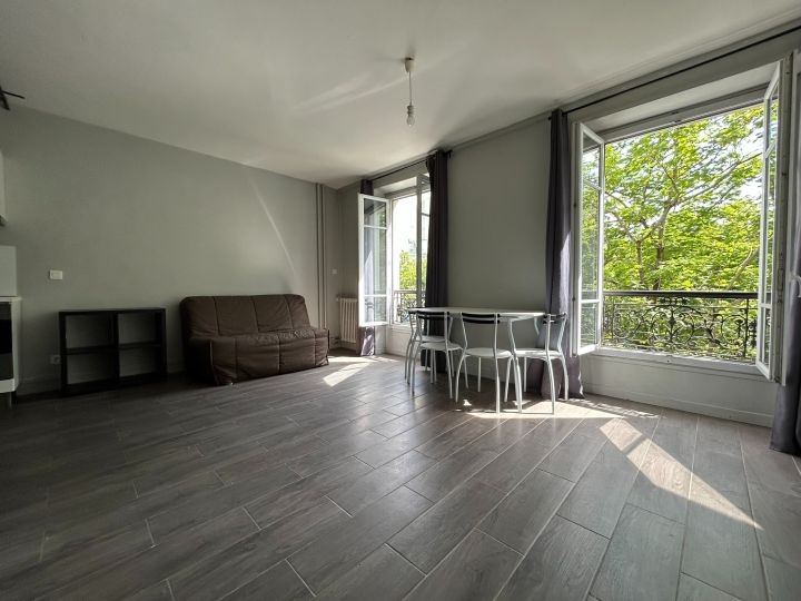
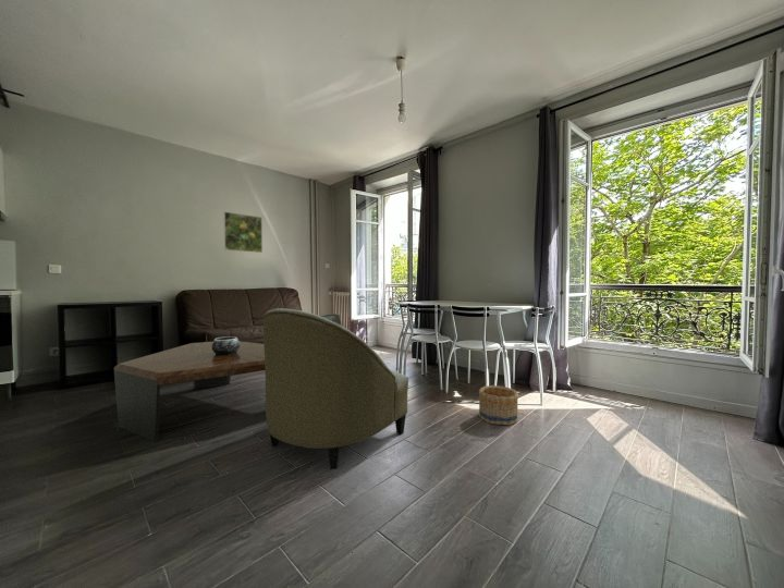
+ coffee table [113,340,265,443]
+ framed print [223,210,264,254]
+ decorative bowl [212,335,240,355]
+ armchair [262,307,409,470]
+ basket [478,384,519,426]
